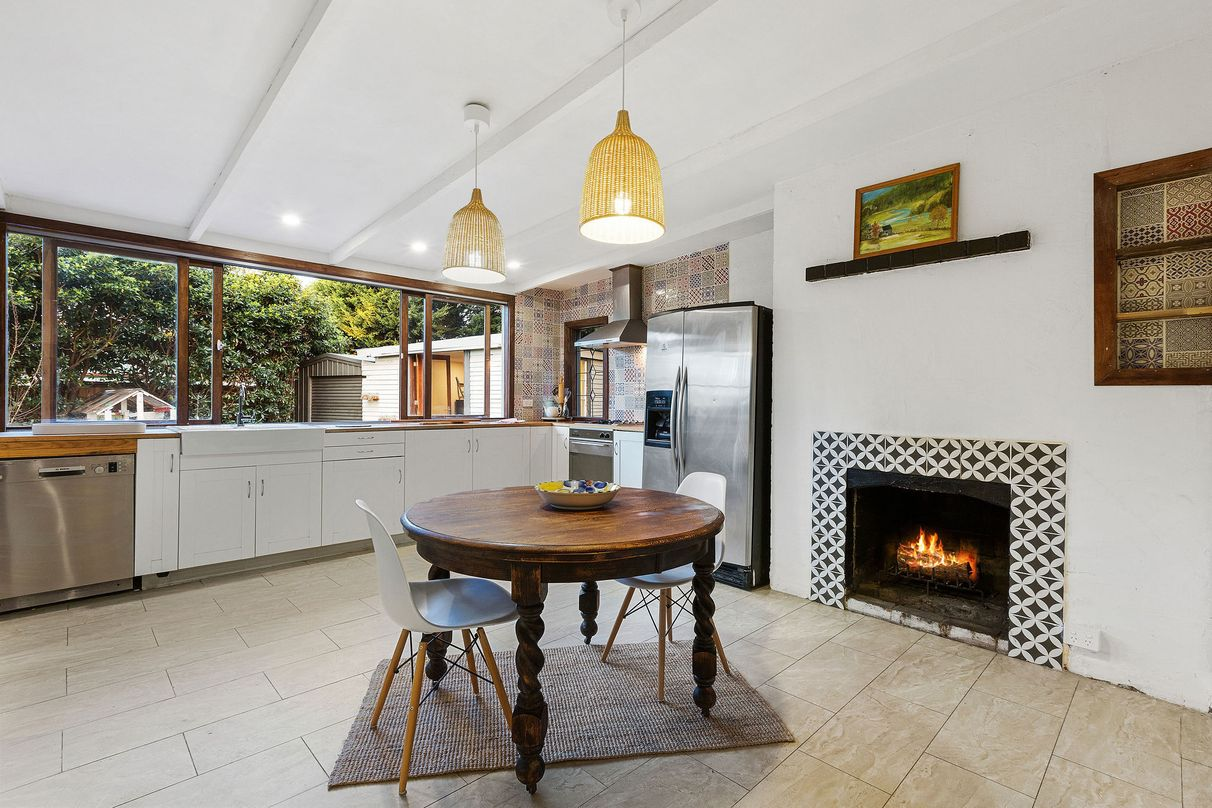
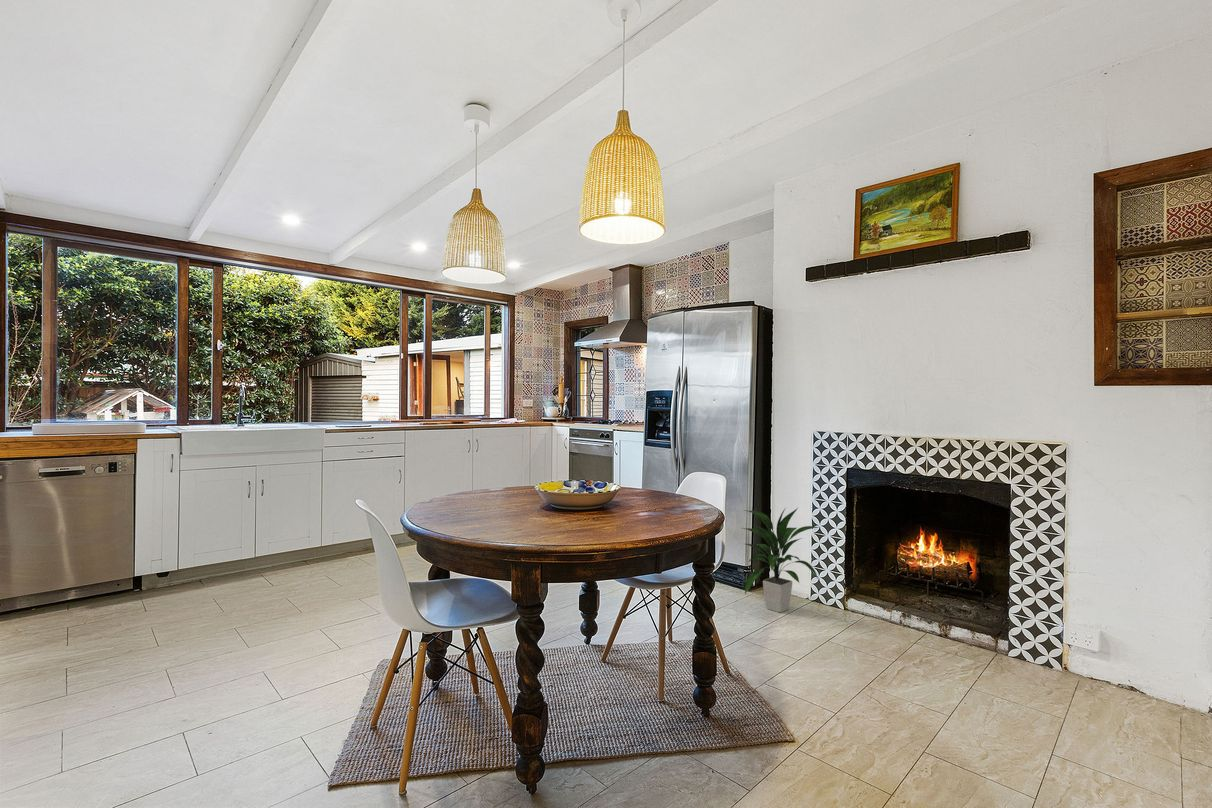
+ indoor plant [741,507,820,613]
